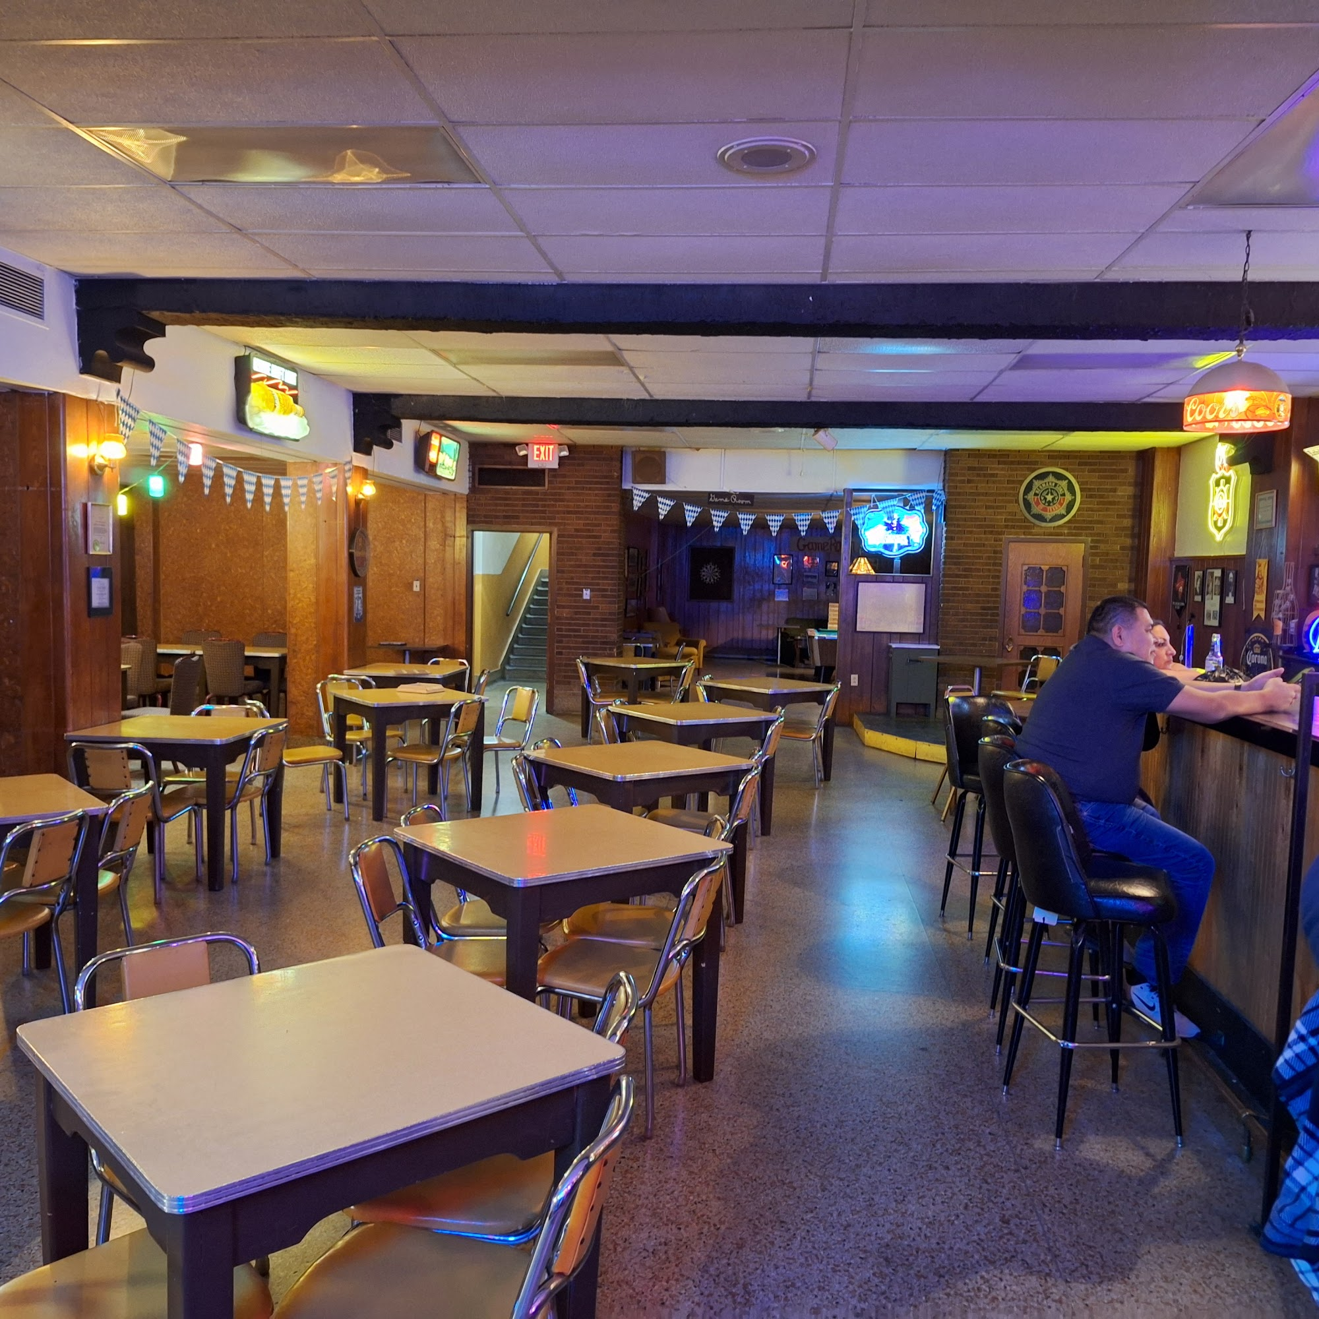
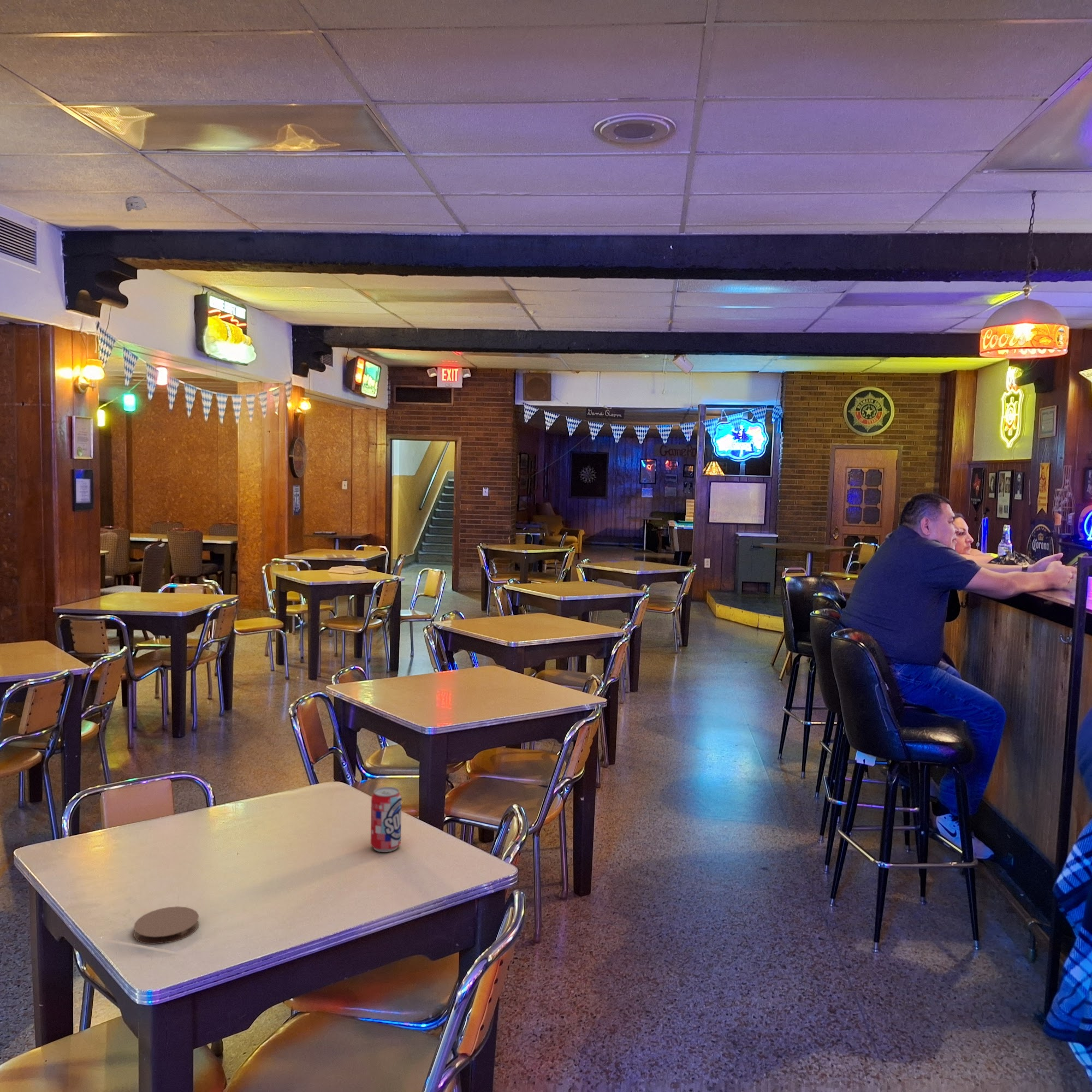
+ smoke detector [125,195,147,212]
+ coaster [133,906,199,945]
+ beverage can [370,786,402,853]
